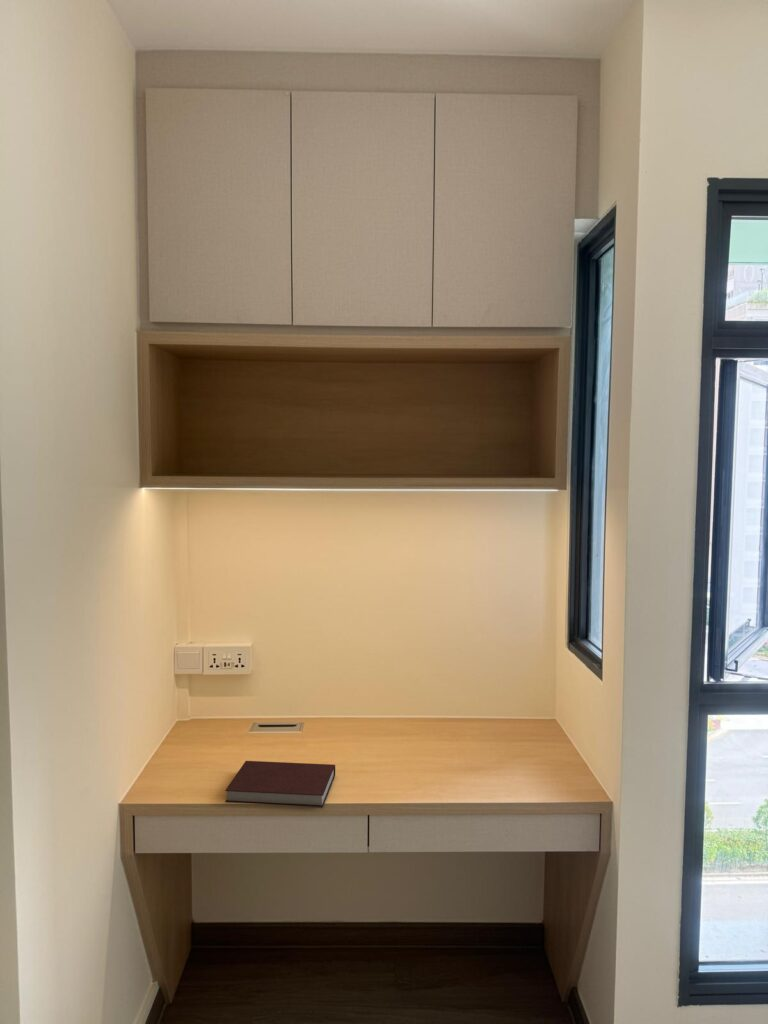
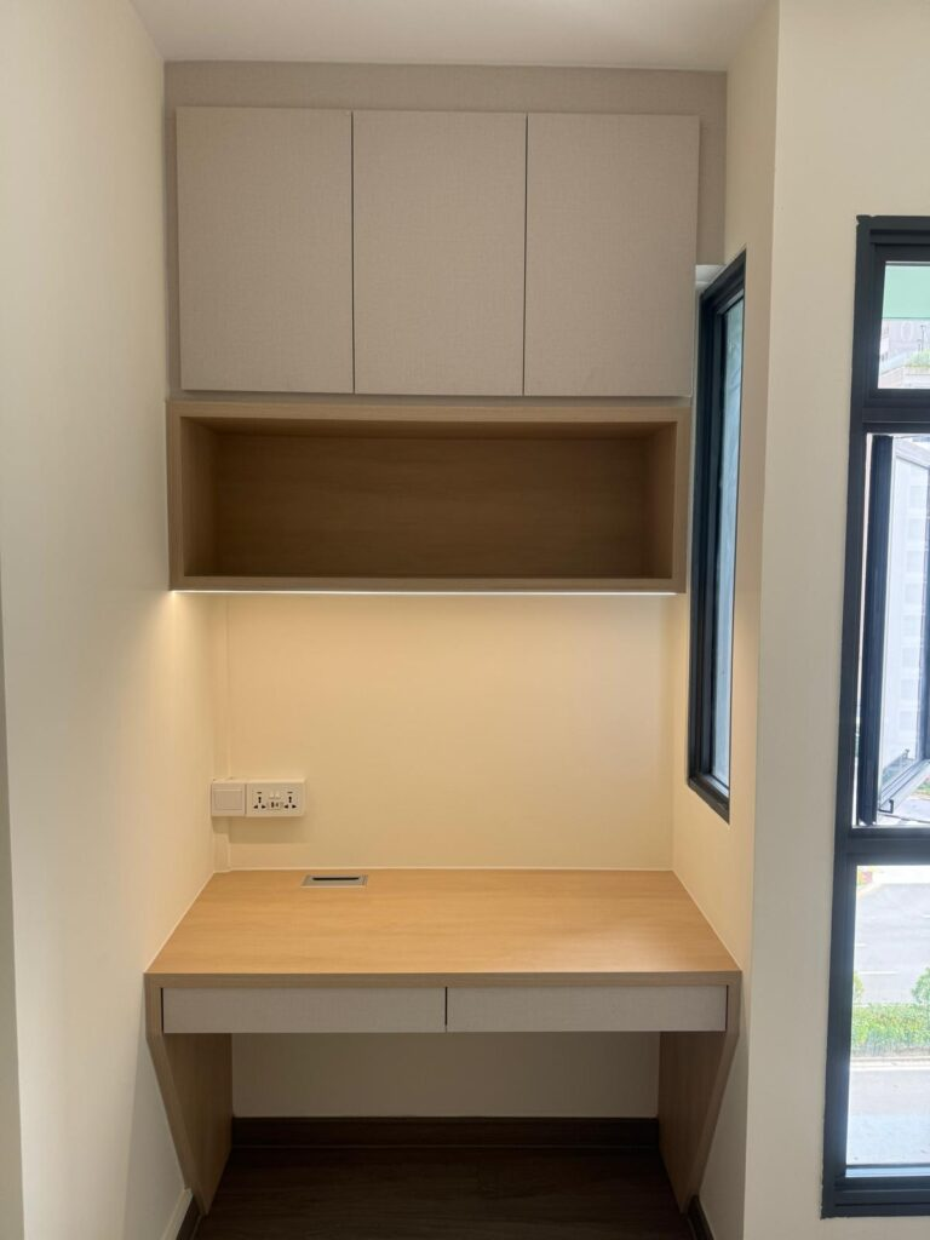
- notebook [224,760,336,808]
